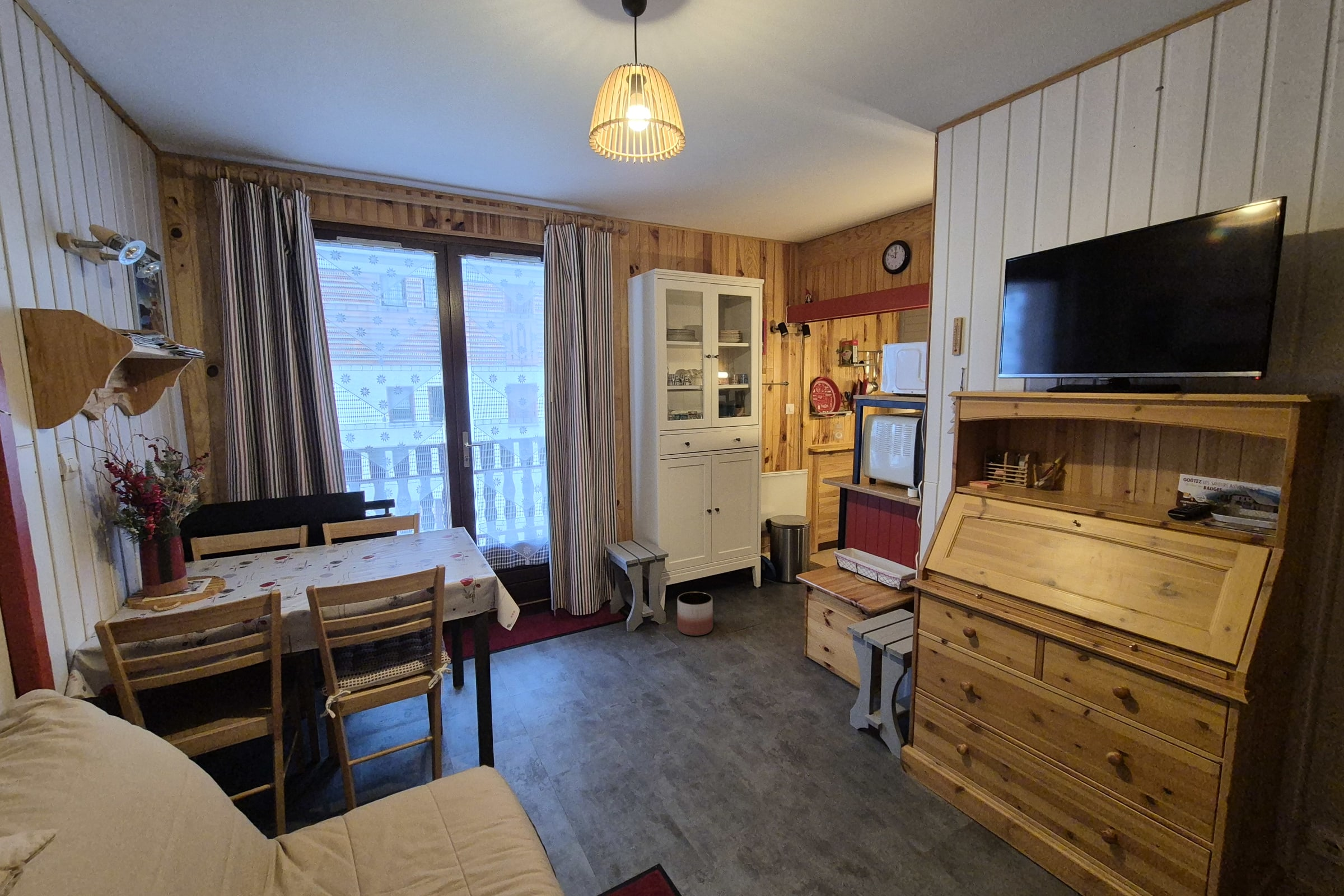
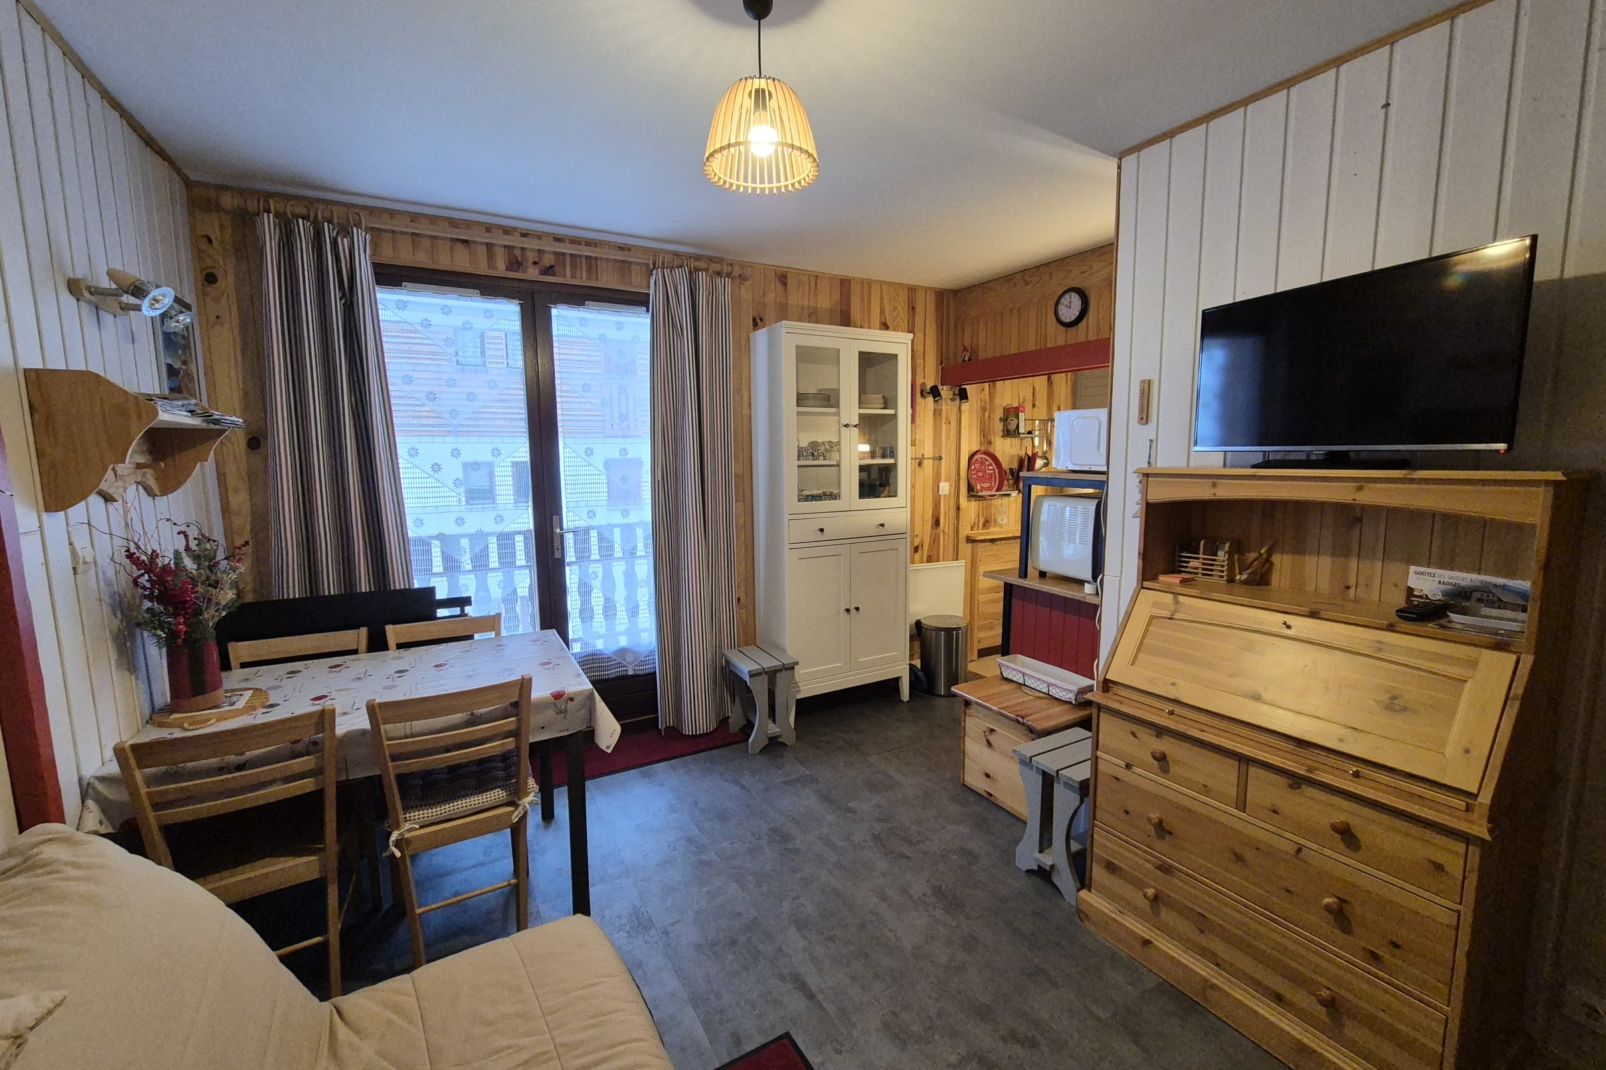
- planter [677,591,713,636]
